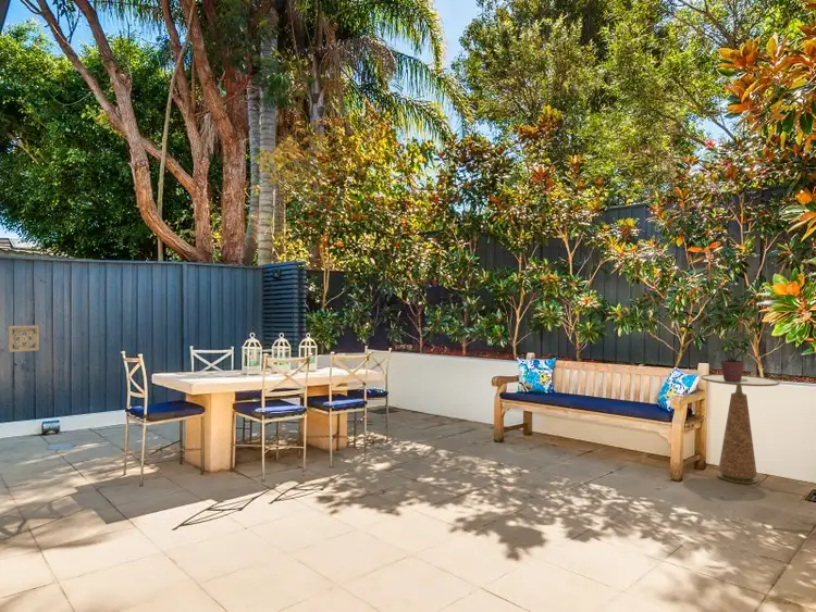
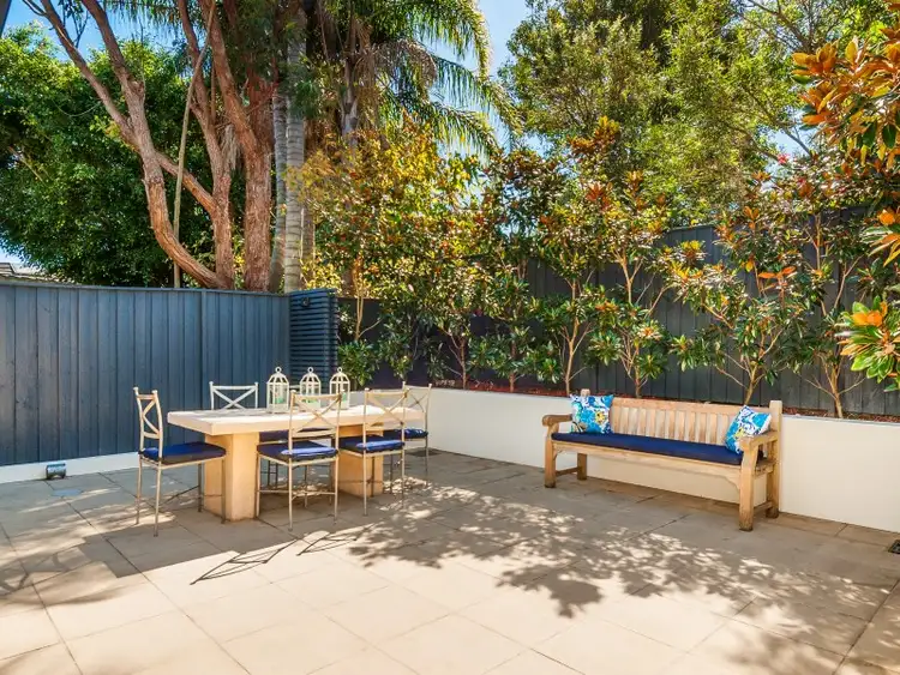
- side table [700,373,781,485]
- potted plant [719,333,755,382]
- wall ornament [8,324,40,353]
